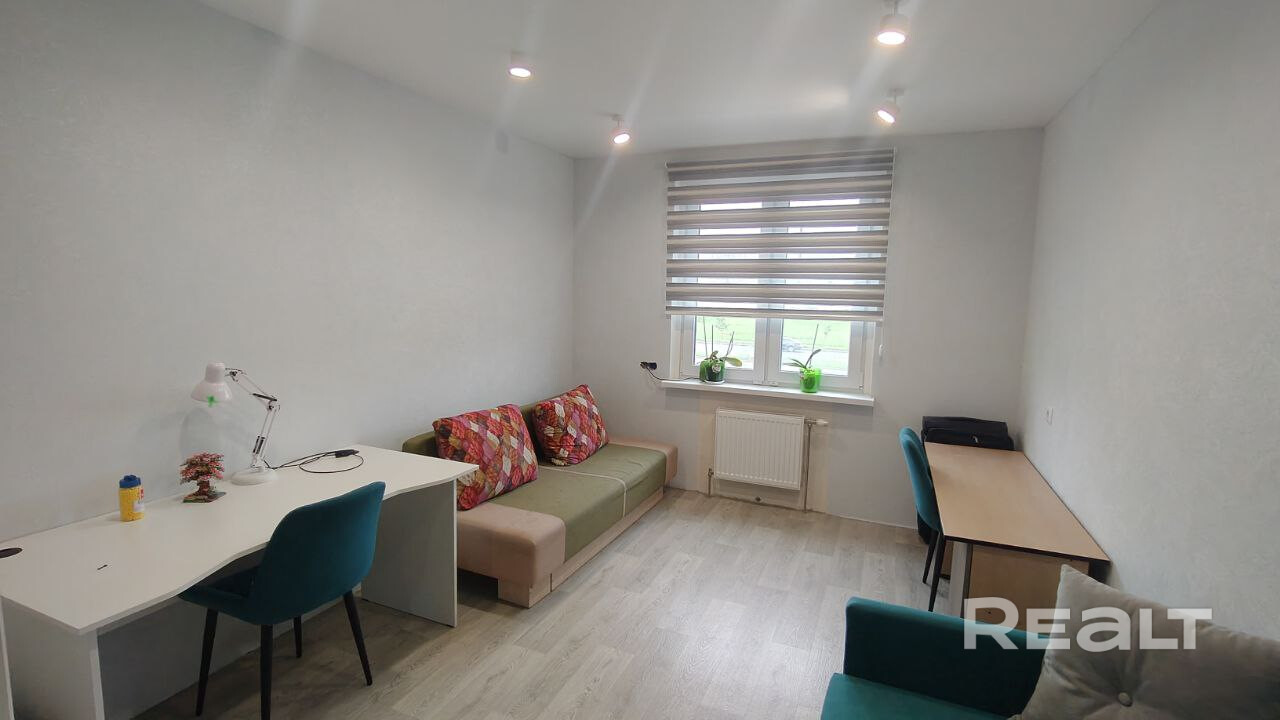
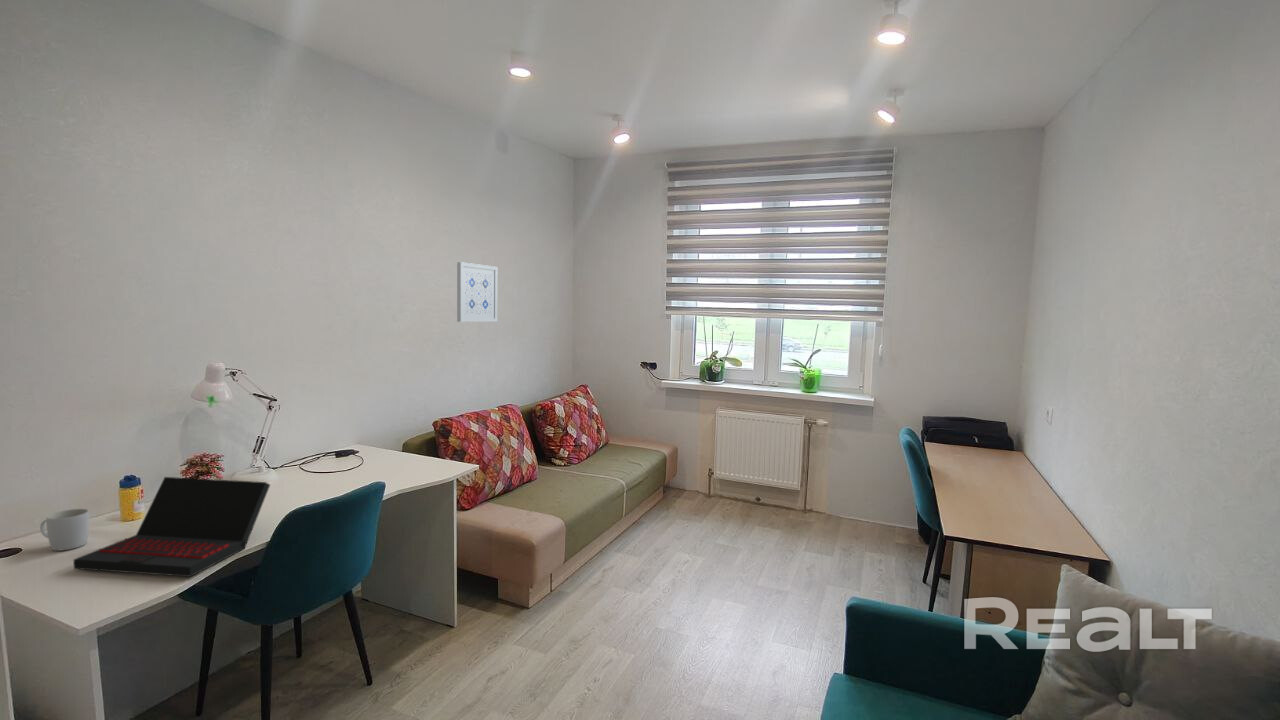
+ mug [39,508,90,552]
+ laptop [73,476,271,578]
+ wall art [456,261,498,323]
